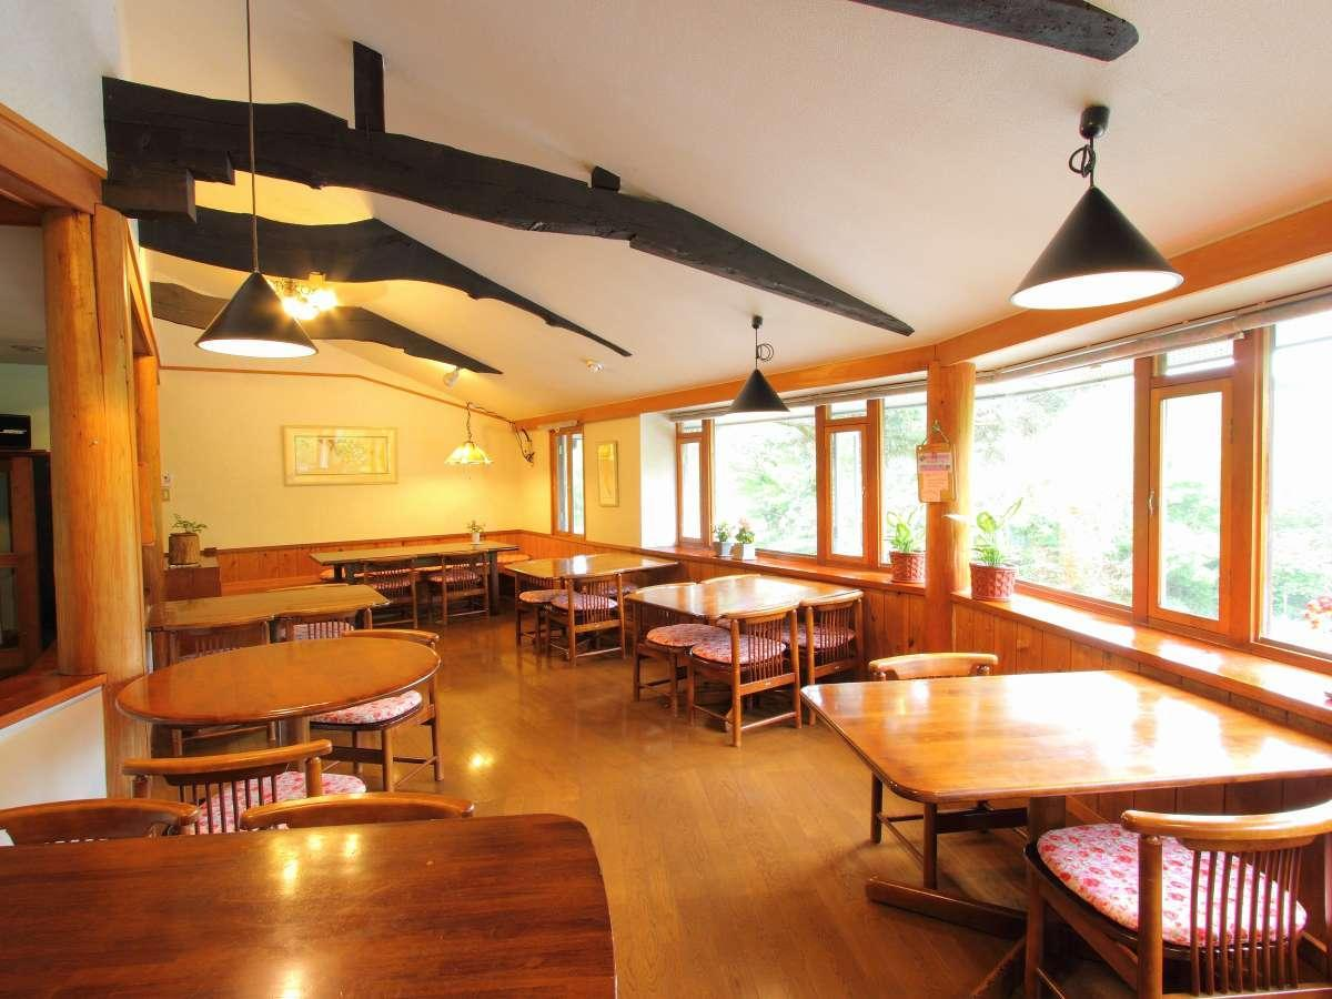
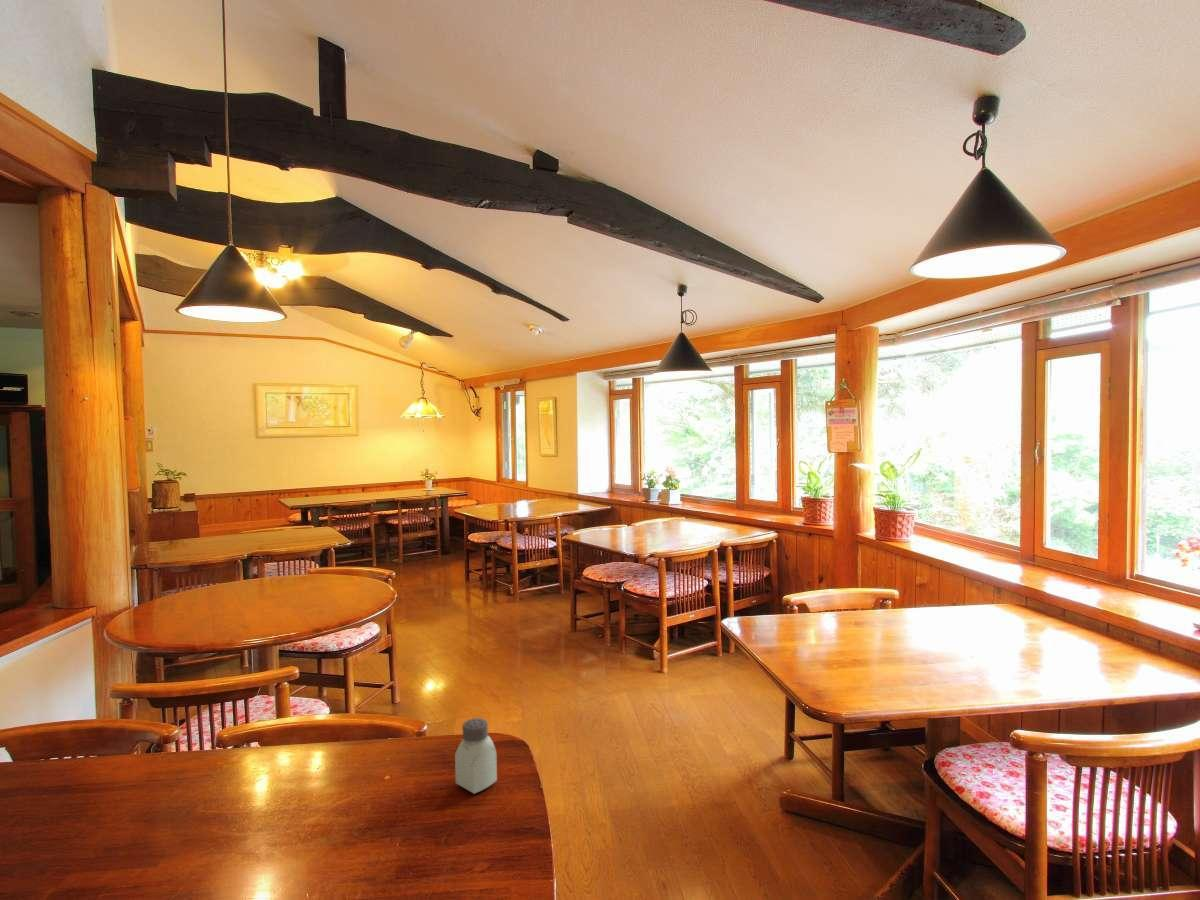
+ saltshaker [454,717,498,795]
